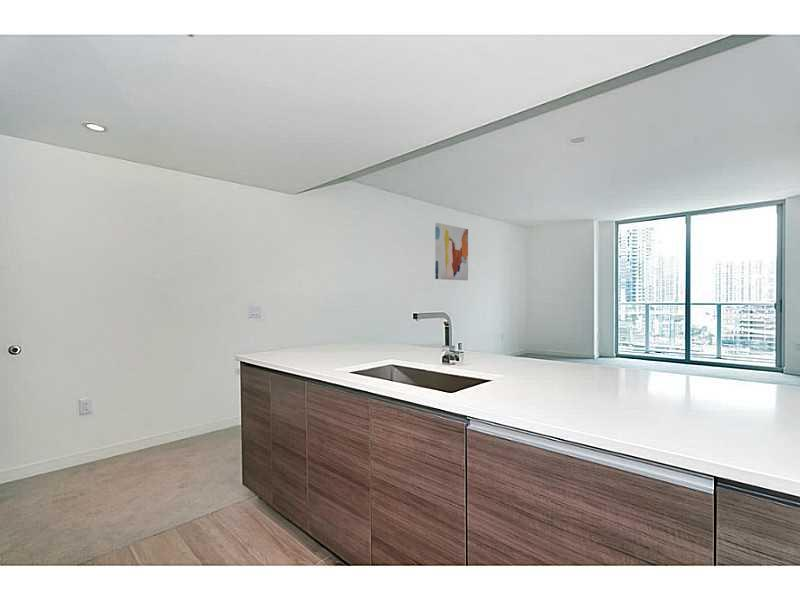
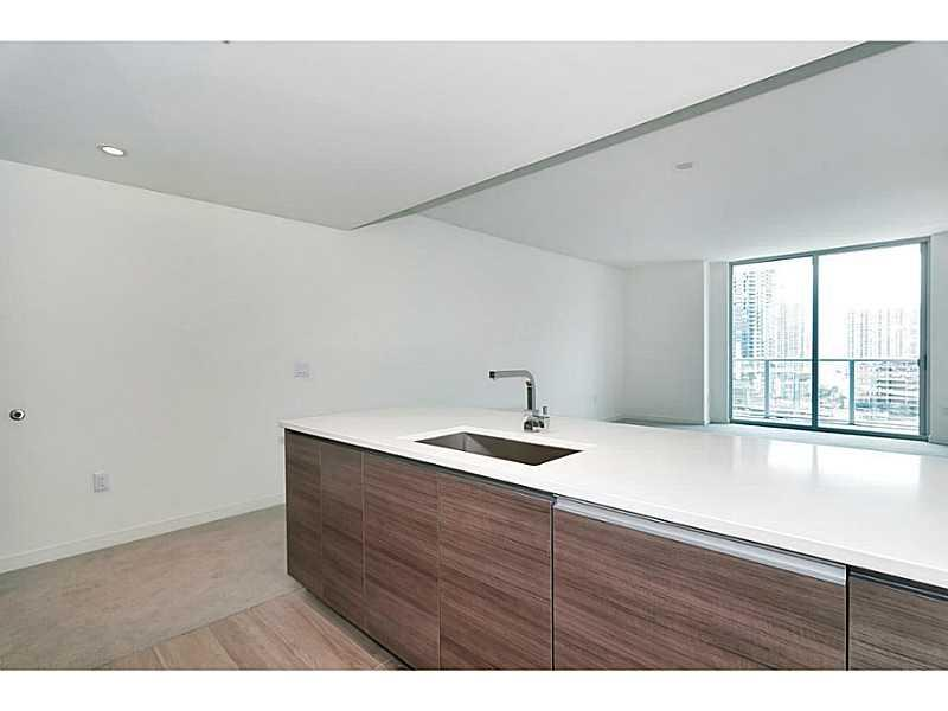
- wall art [434,222,469,281]
